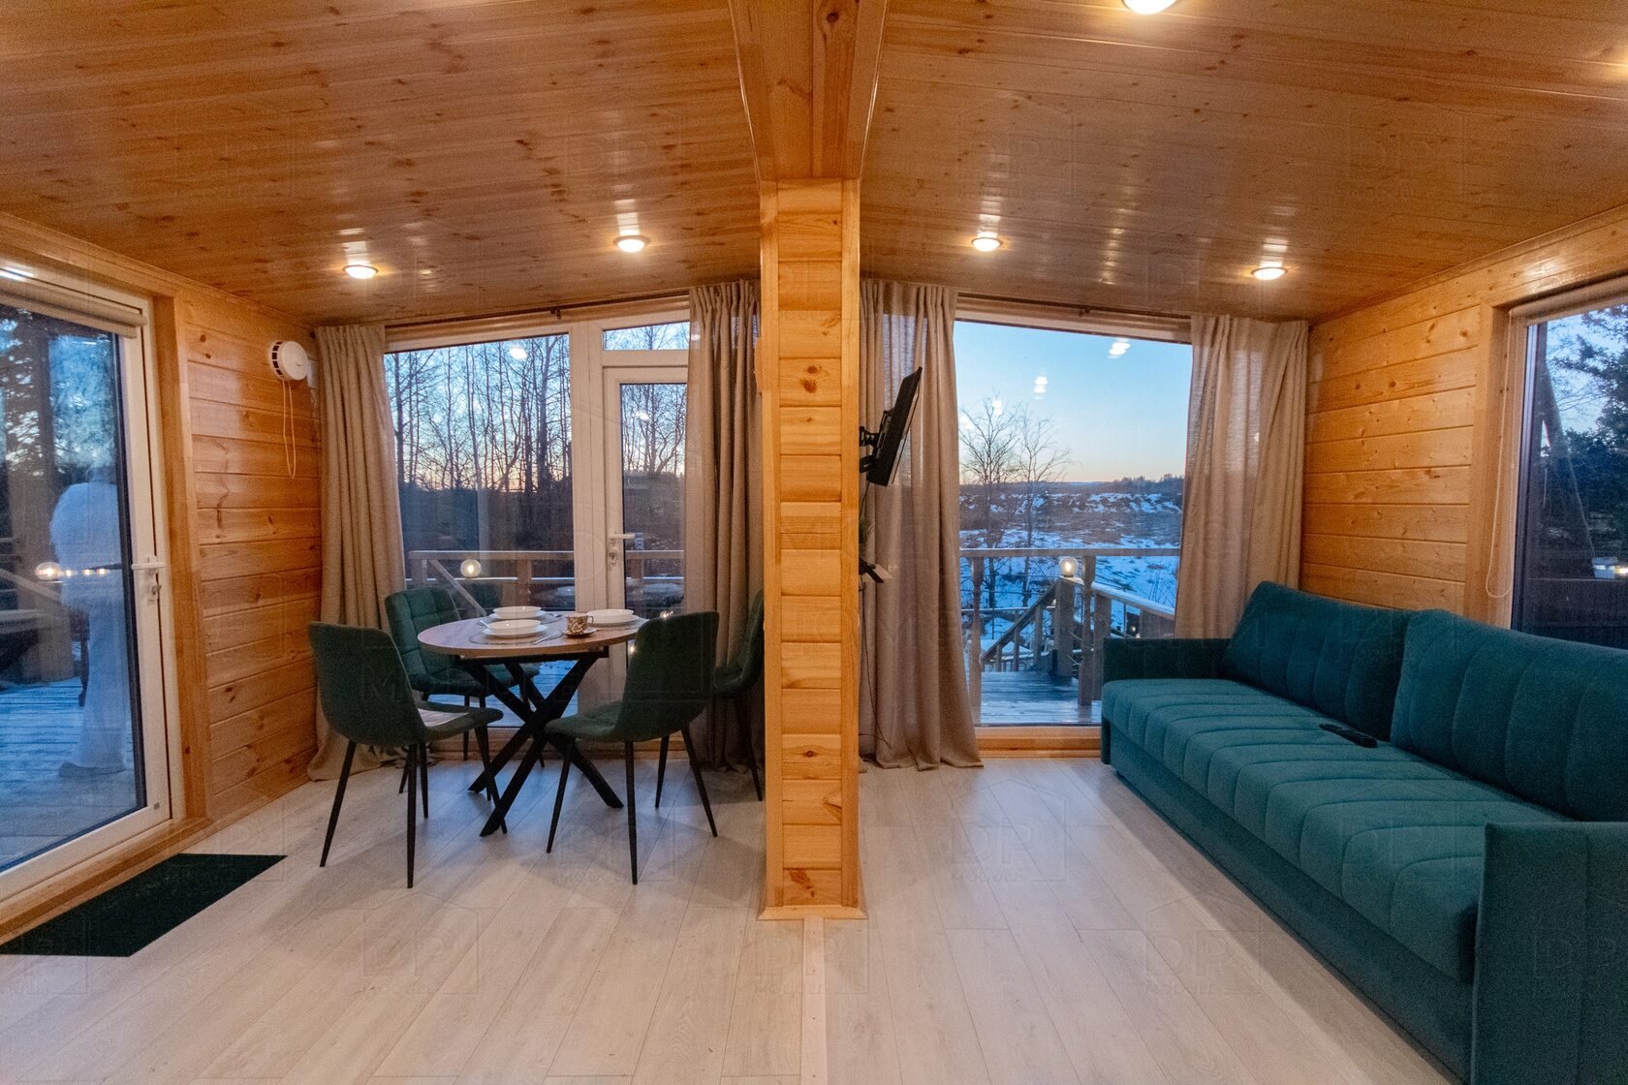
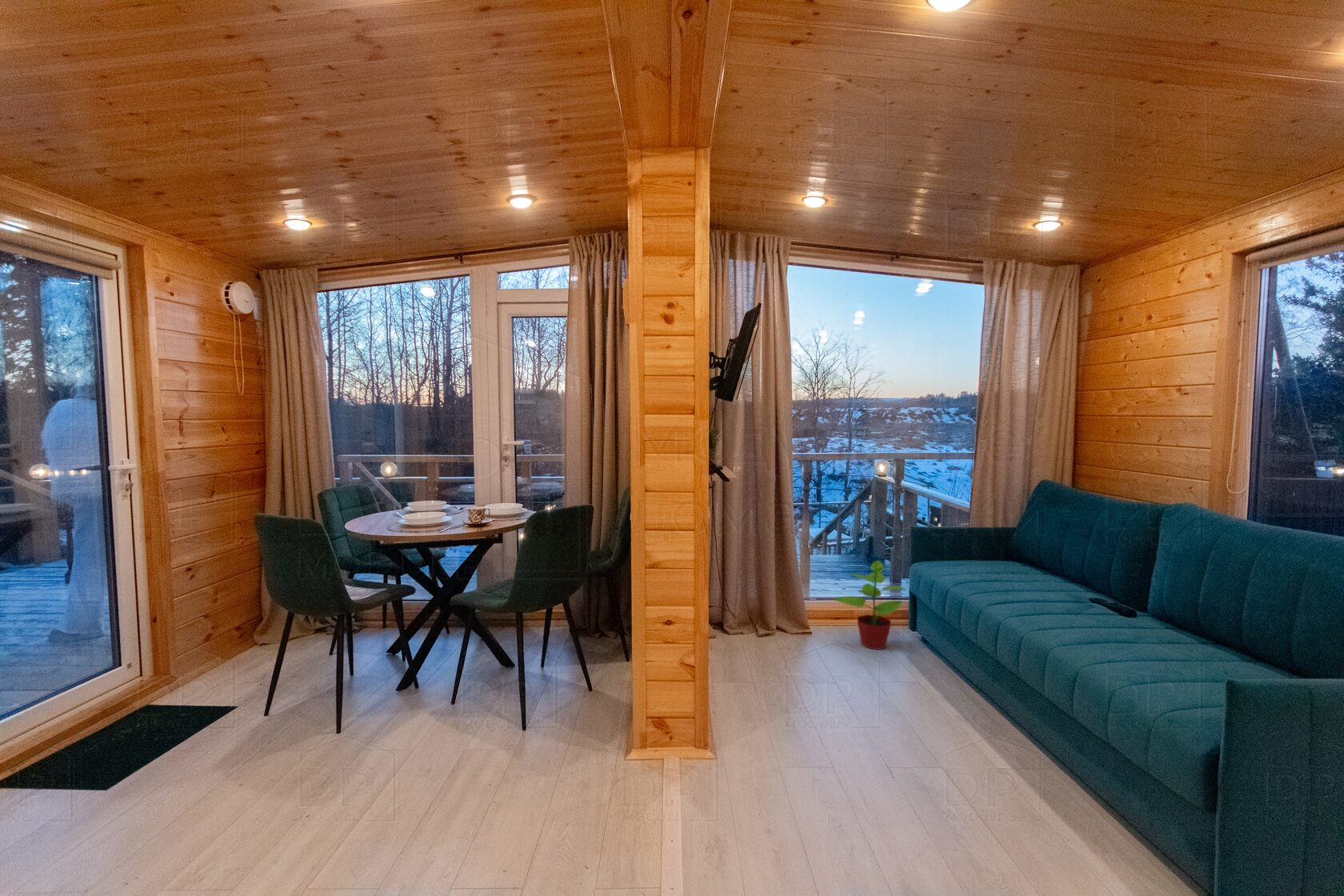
+ potted plant [832,559,908,650]
